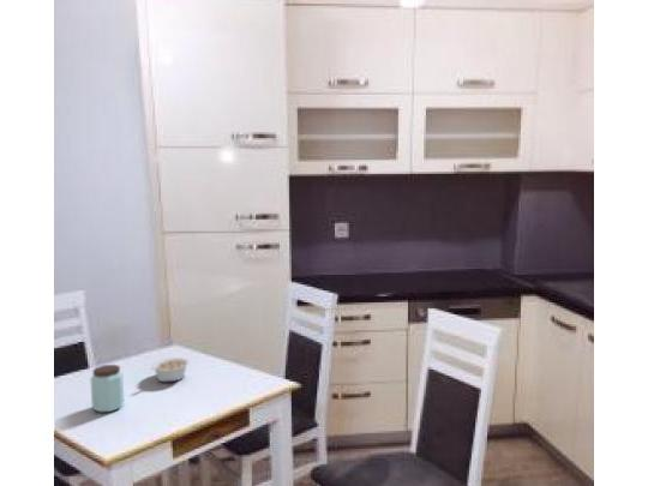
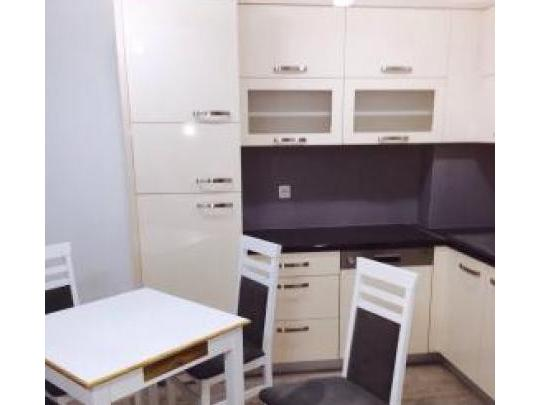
- peanut butter [89,364,125,413]
- legume [149,356,191,383]
